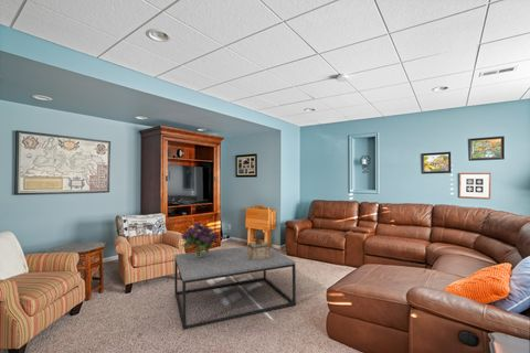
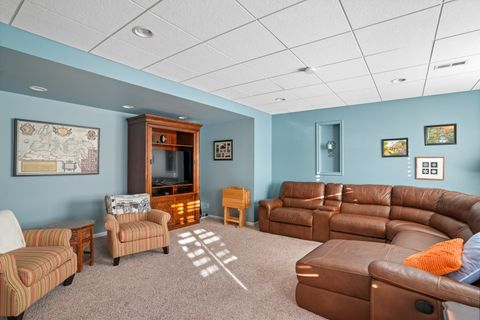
- decorative box [246,234,272,260]
- coffee table [173,246,297,331]
- bouquet [180,222,221,257]
